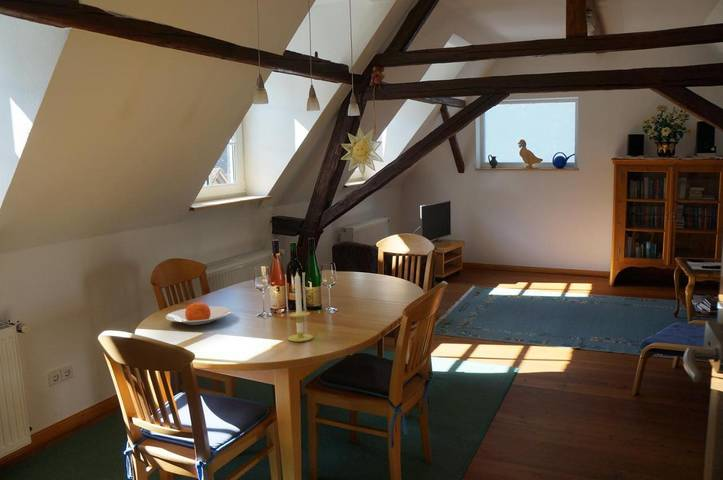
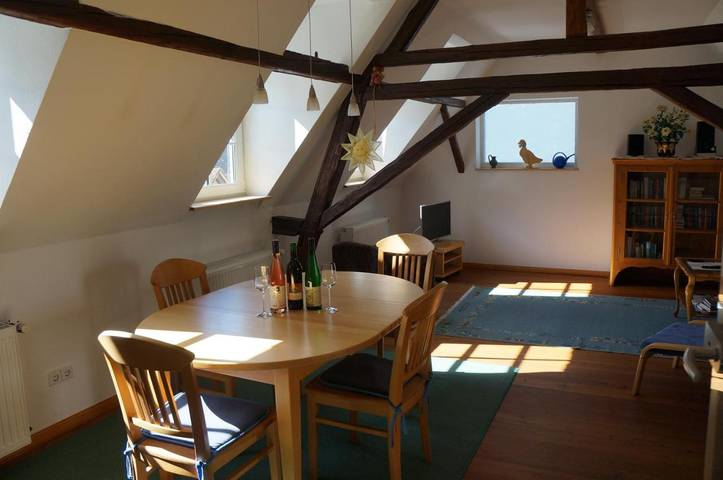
- plate [165,302,233,326]
- candle [287,271,314,343]
